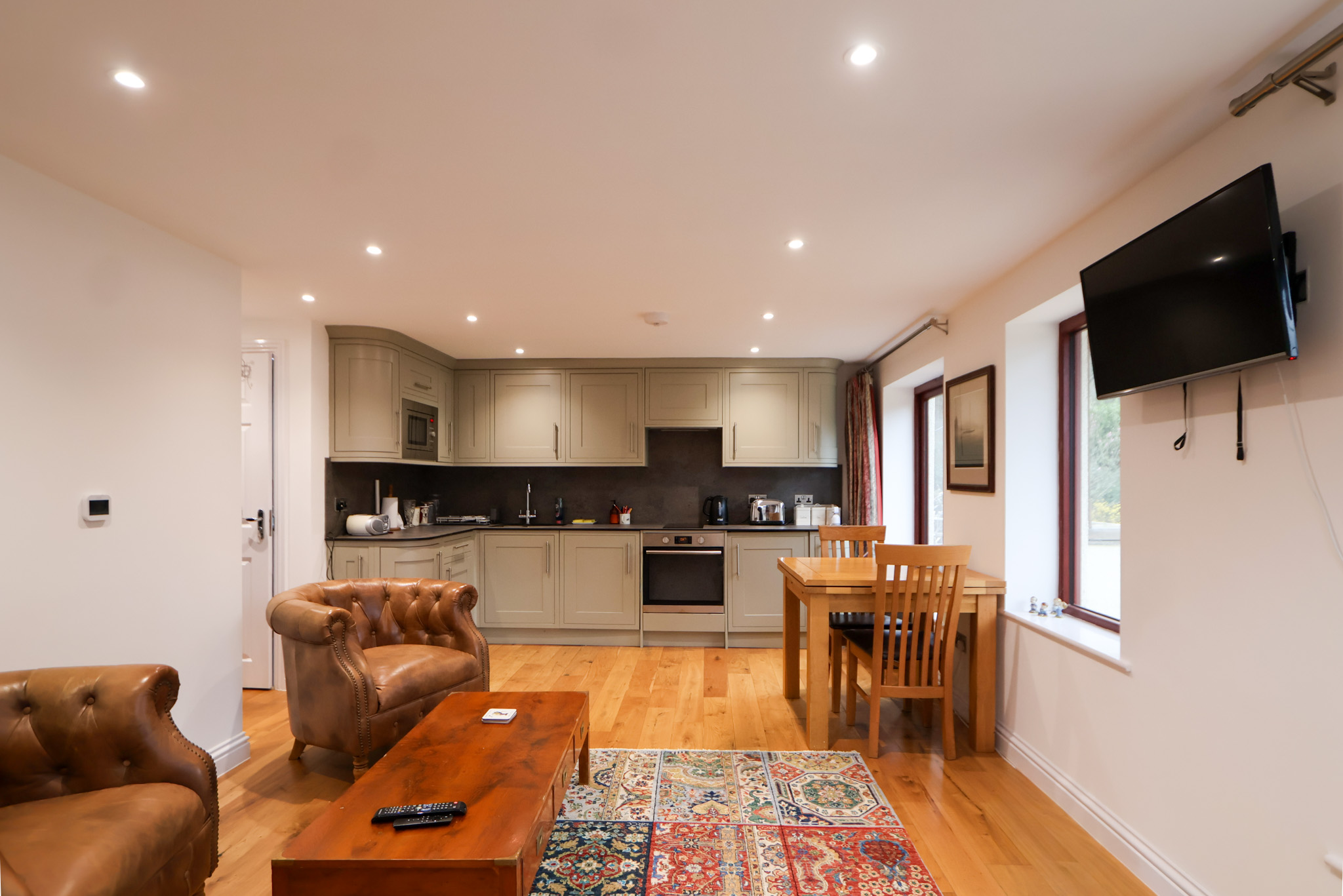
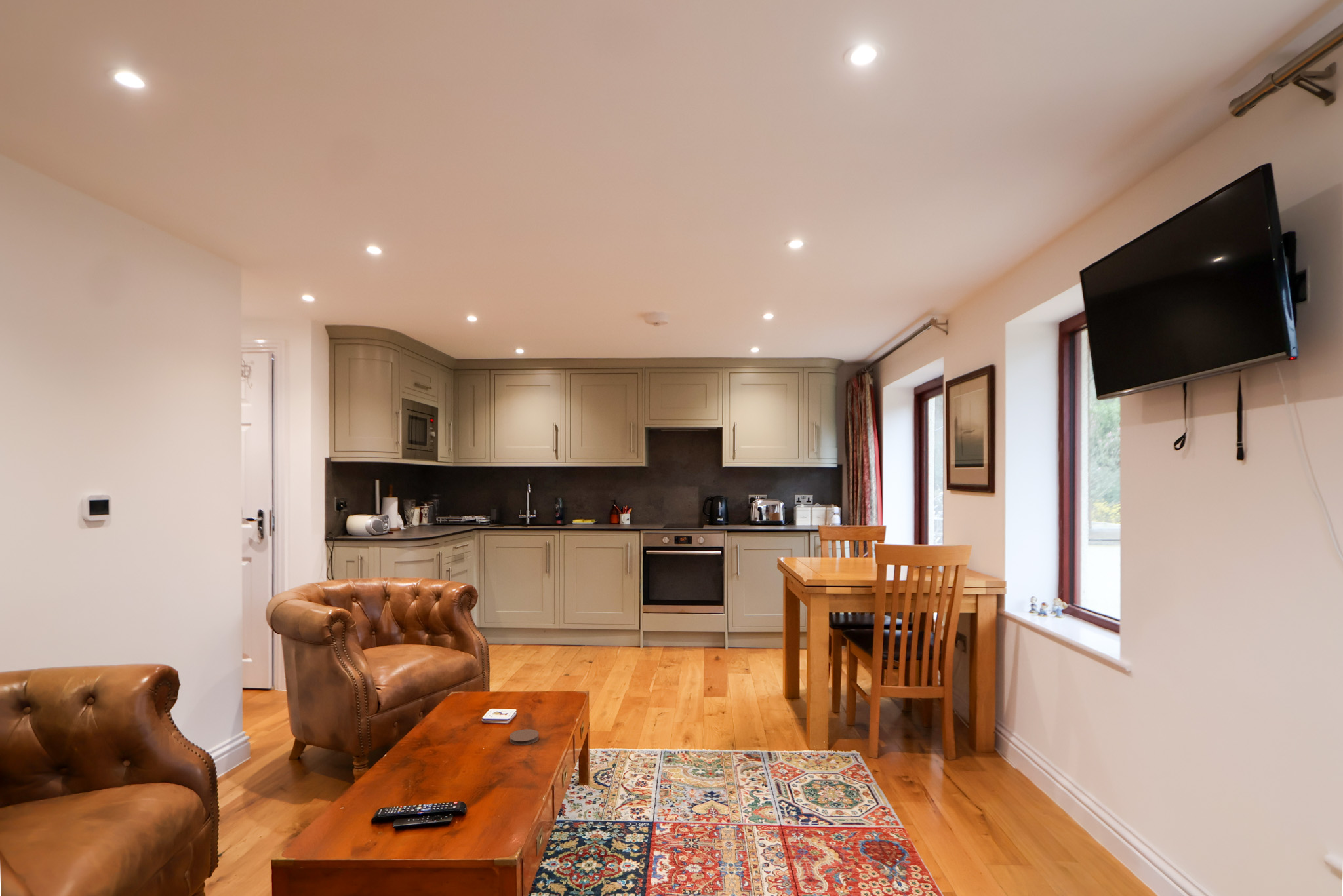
+ coaster [509,728,539,746]
